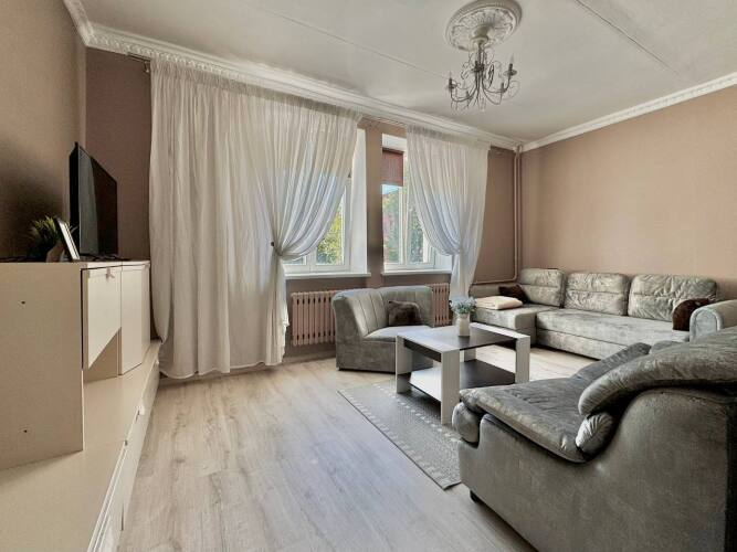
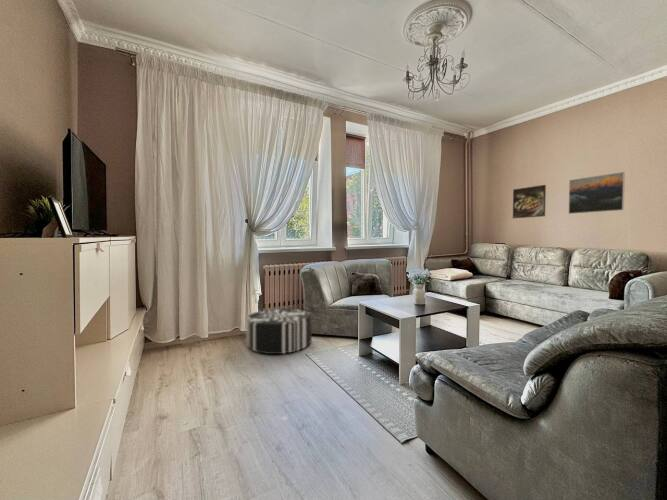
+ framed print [512,184,547,219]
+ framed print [568,171,626,215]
+ pouf [246,308,312,355]
